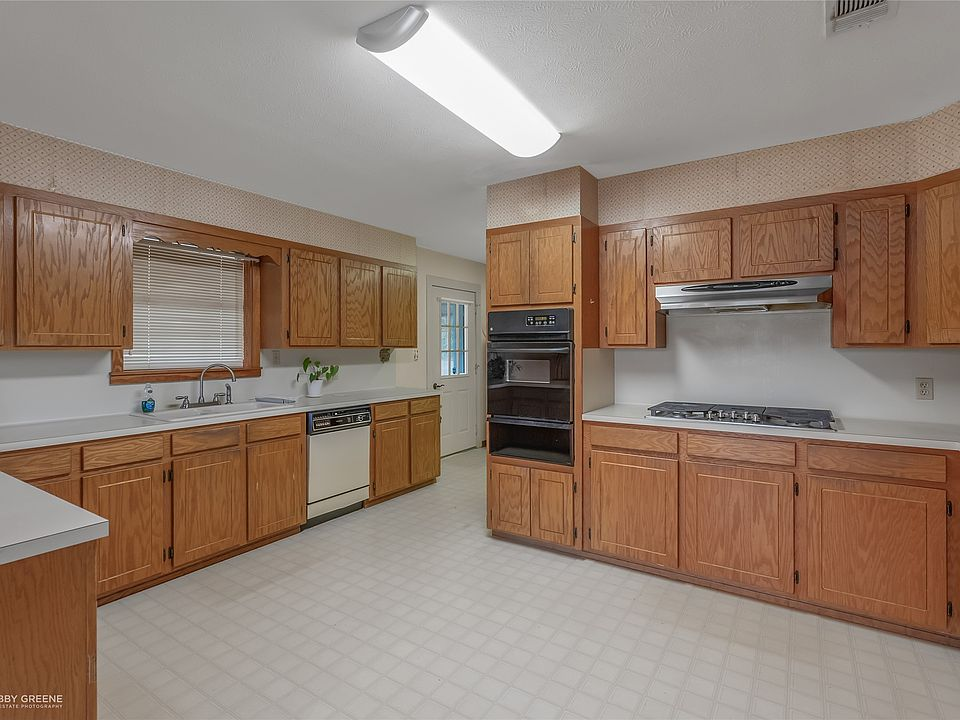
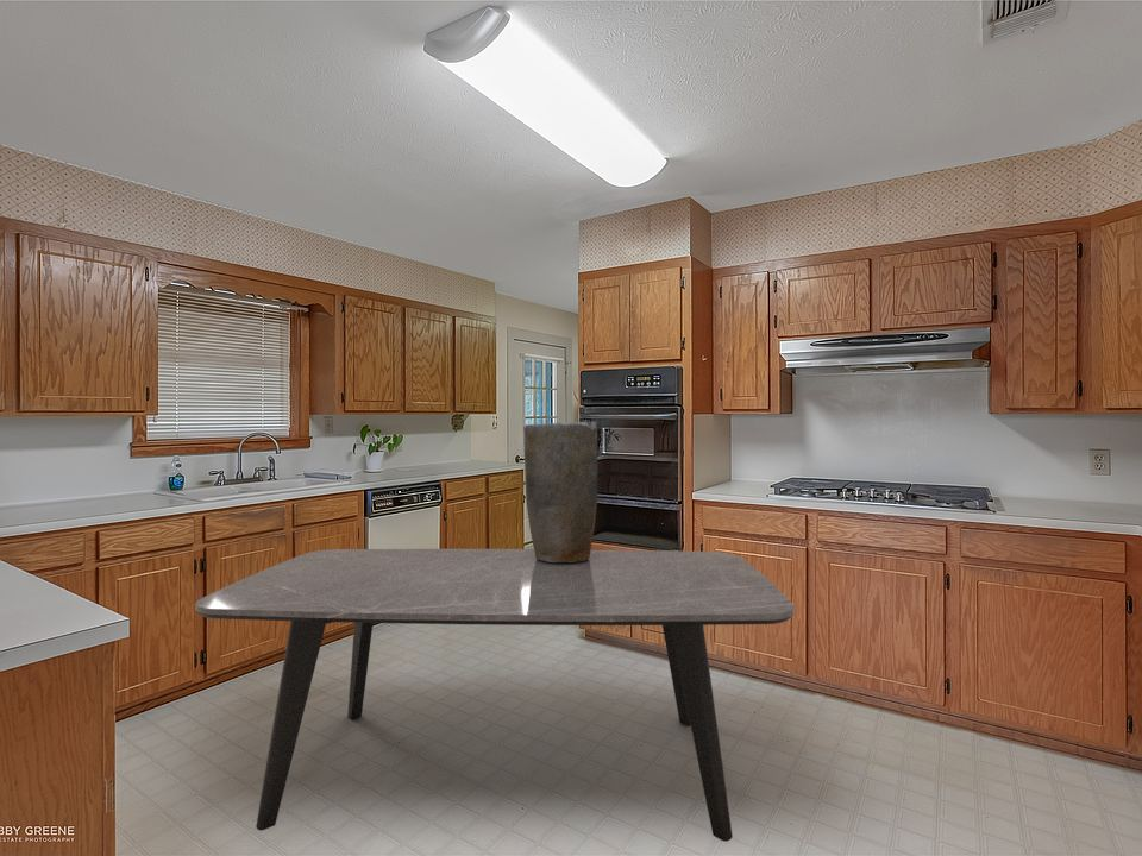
+ dining table [194,548,796,843]
+ vase [522,421,600,562]
